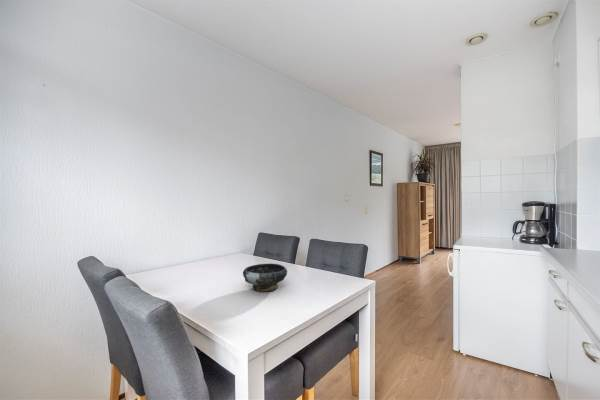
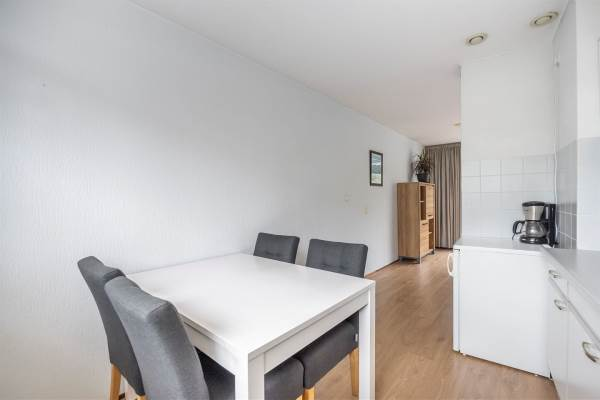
- bowl [242,263,288,293]
